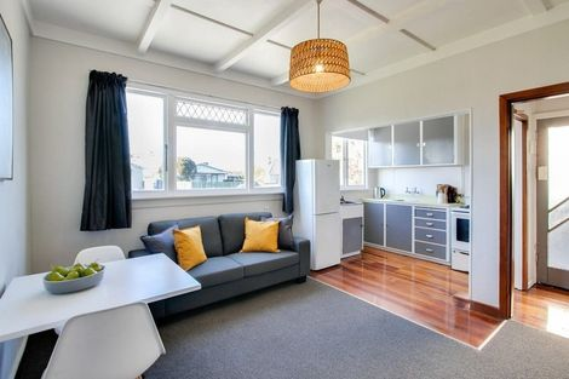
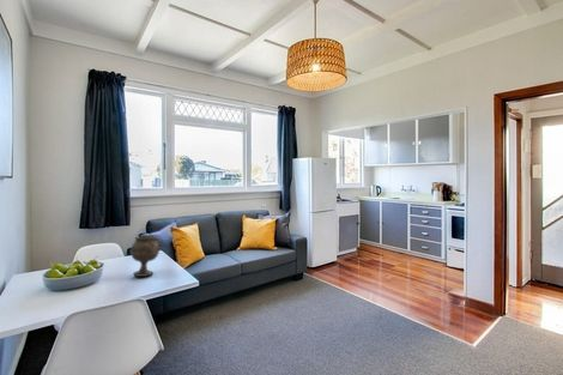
+ goblet [129,235,161,278]
